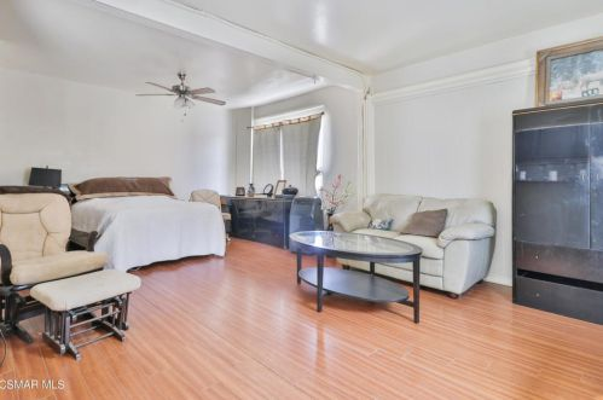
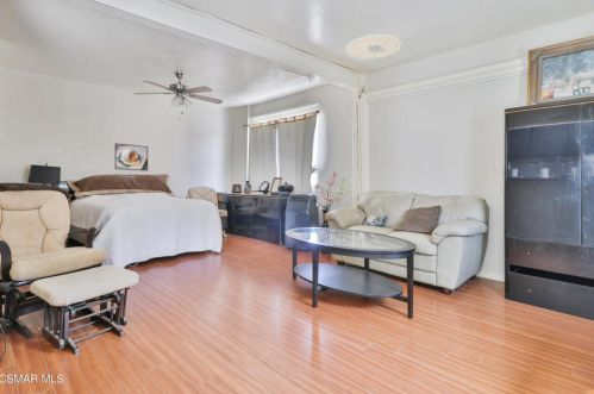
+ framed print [114,143,149,173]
+ ceiling light [345,33,402,61]
